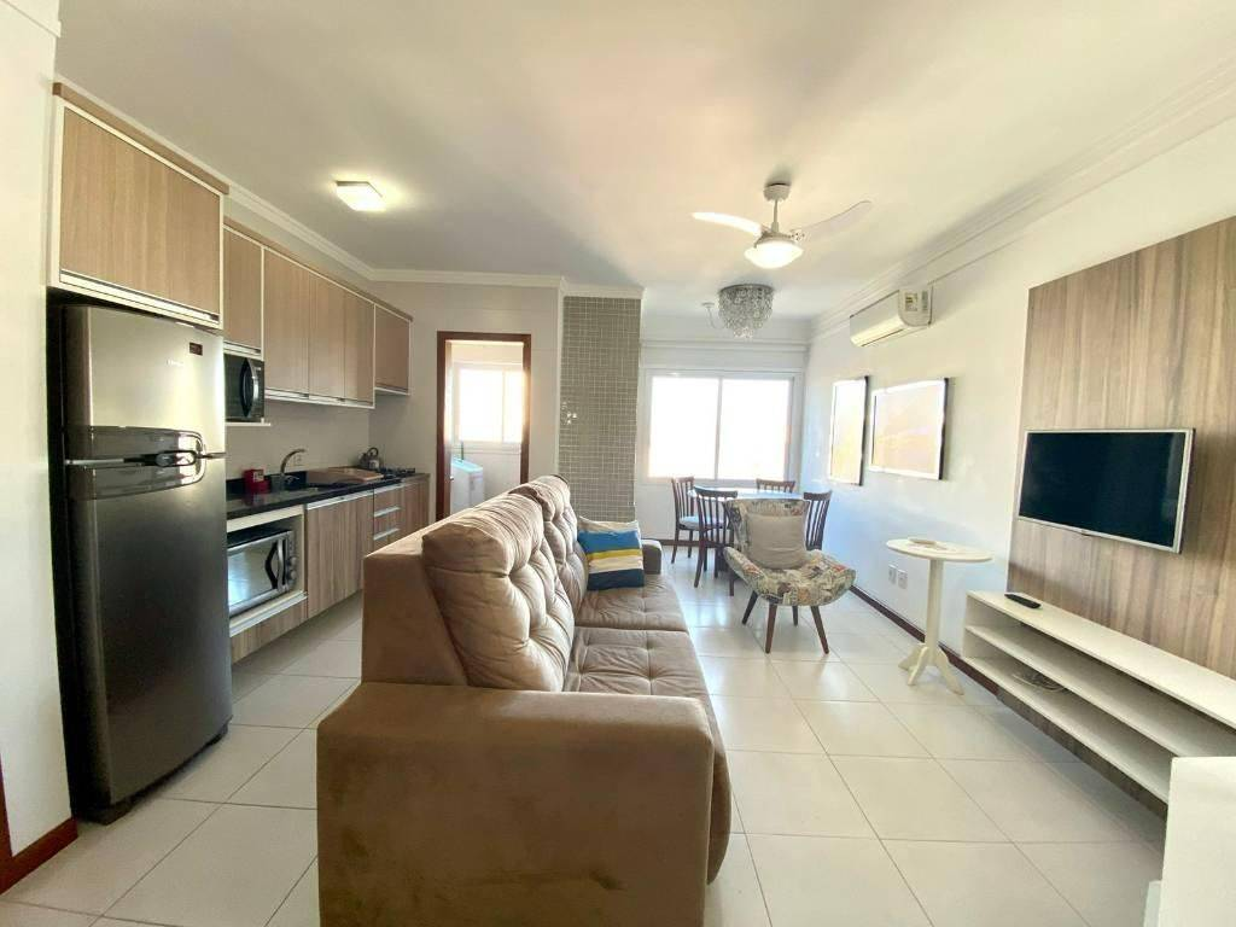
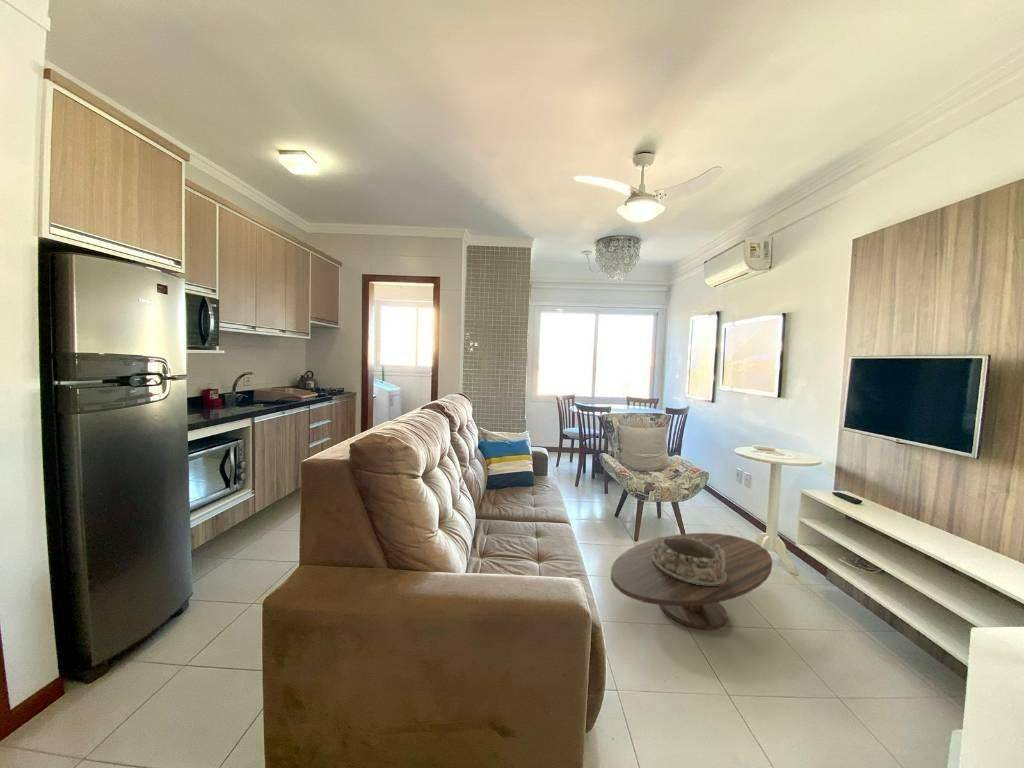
+ coffee table [610,532,773,631]
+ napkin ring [652,535,727,586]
